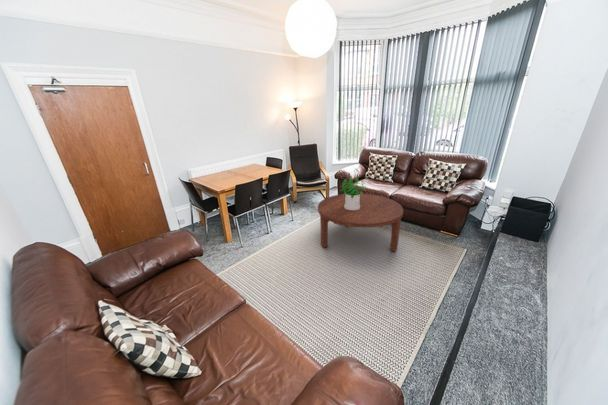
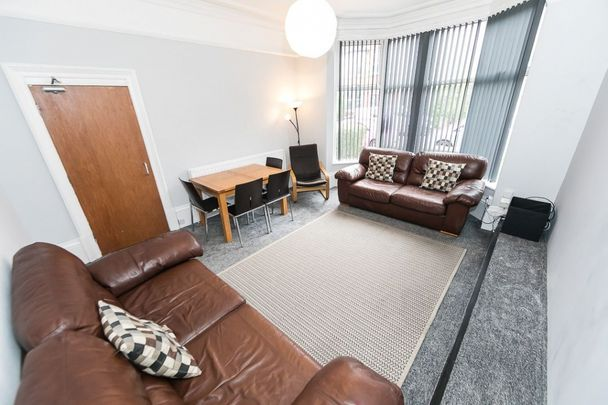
- coffee table [317,193,404,253]
- potted plant [339,177,367,210]
